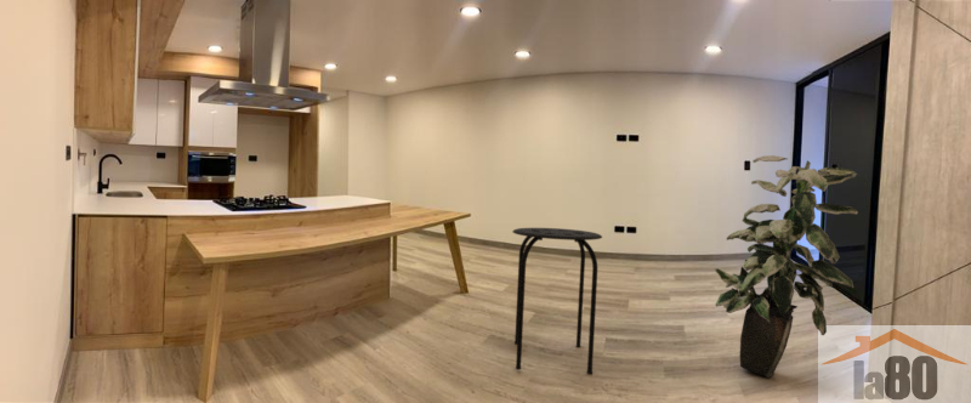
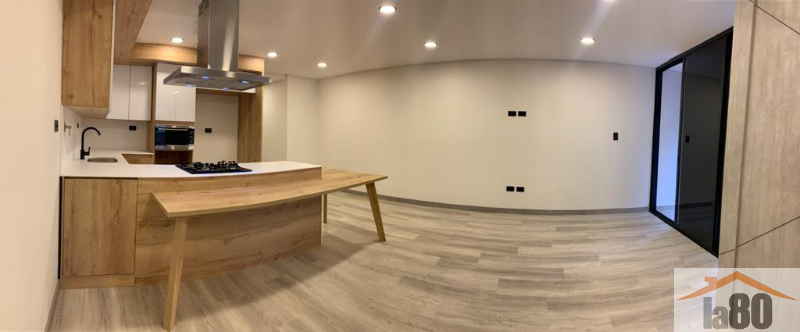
- stool [511,227,603,376]
- indoor plant [714,154,859,379]
